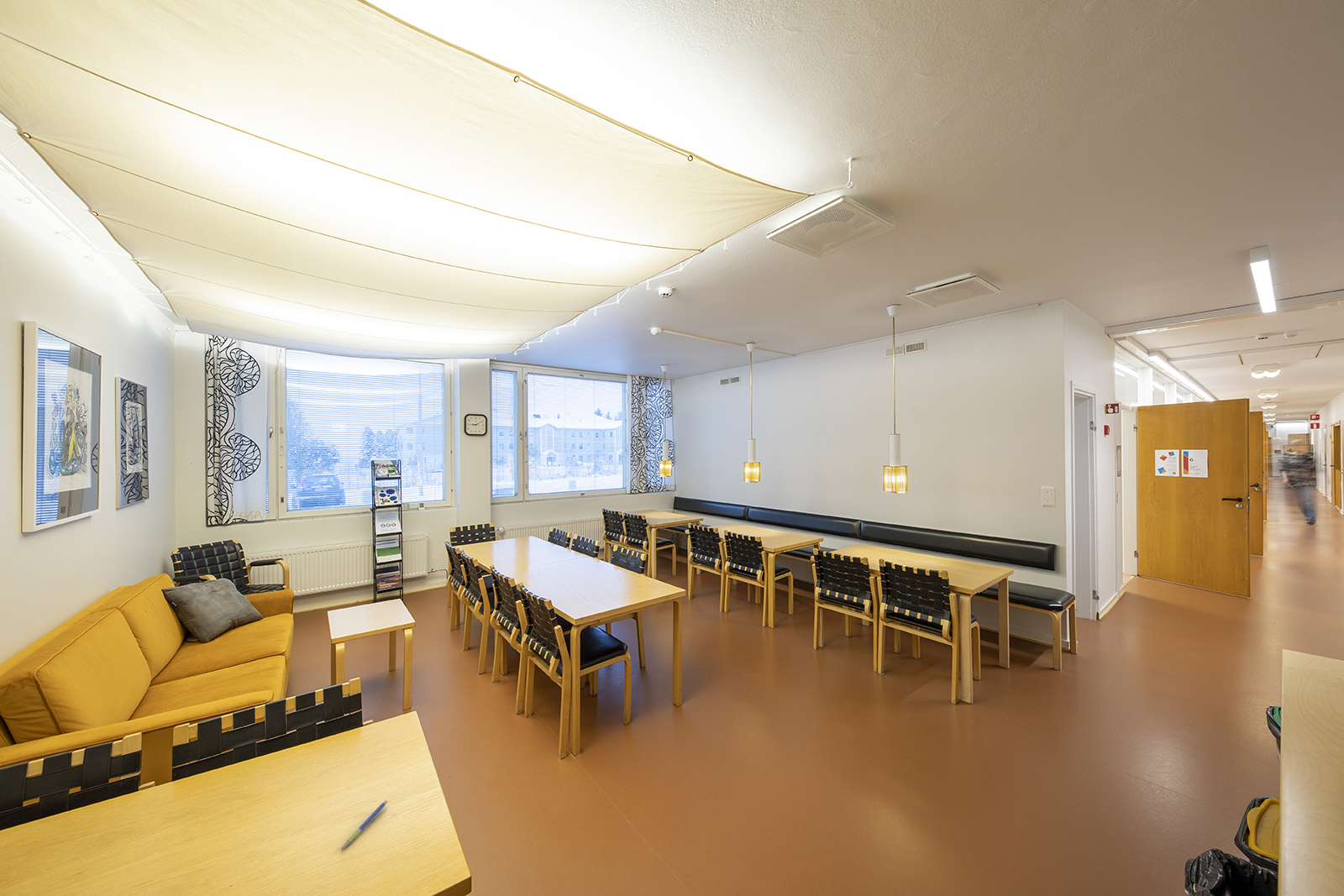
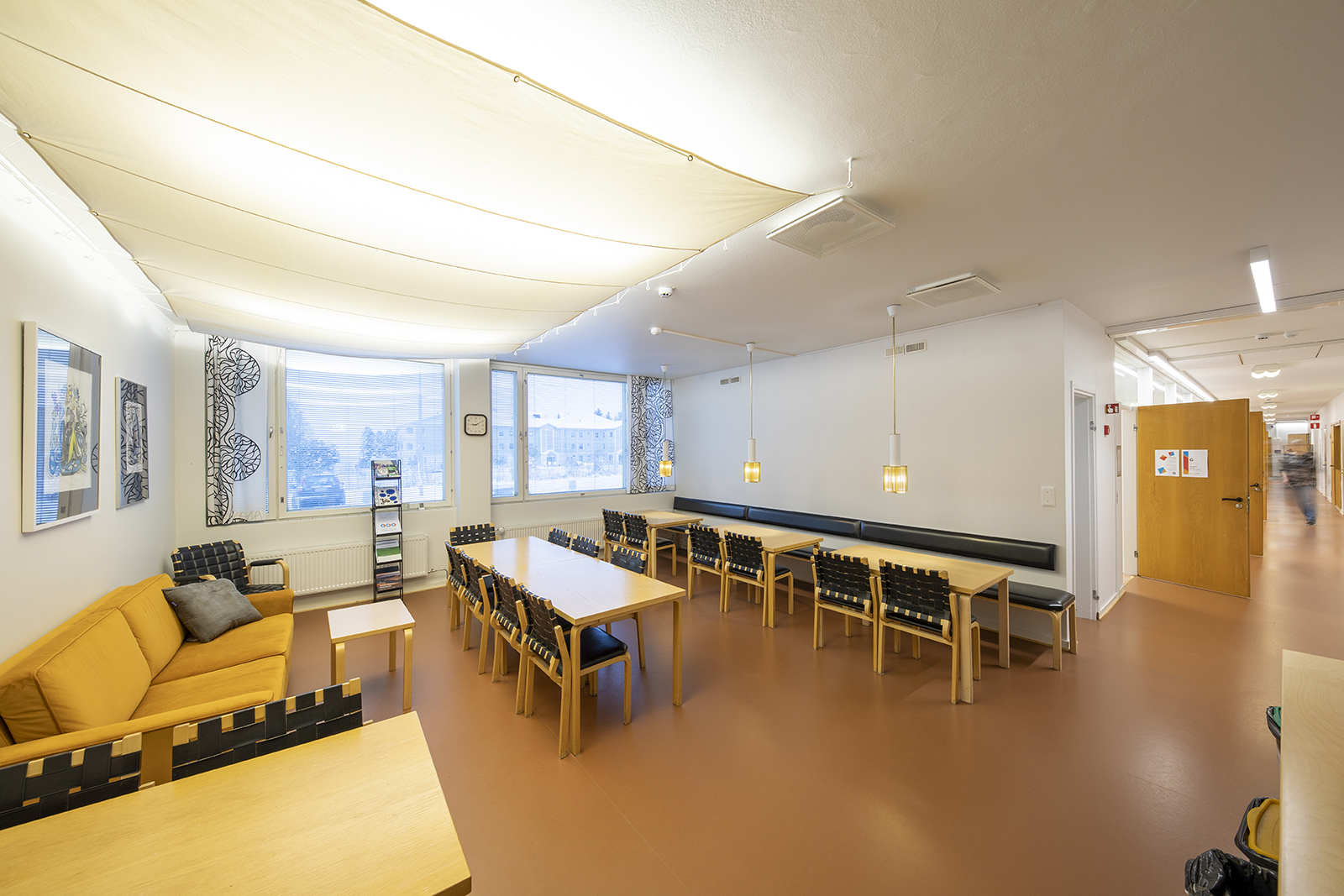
- pen [340,799,388,851]
